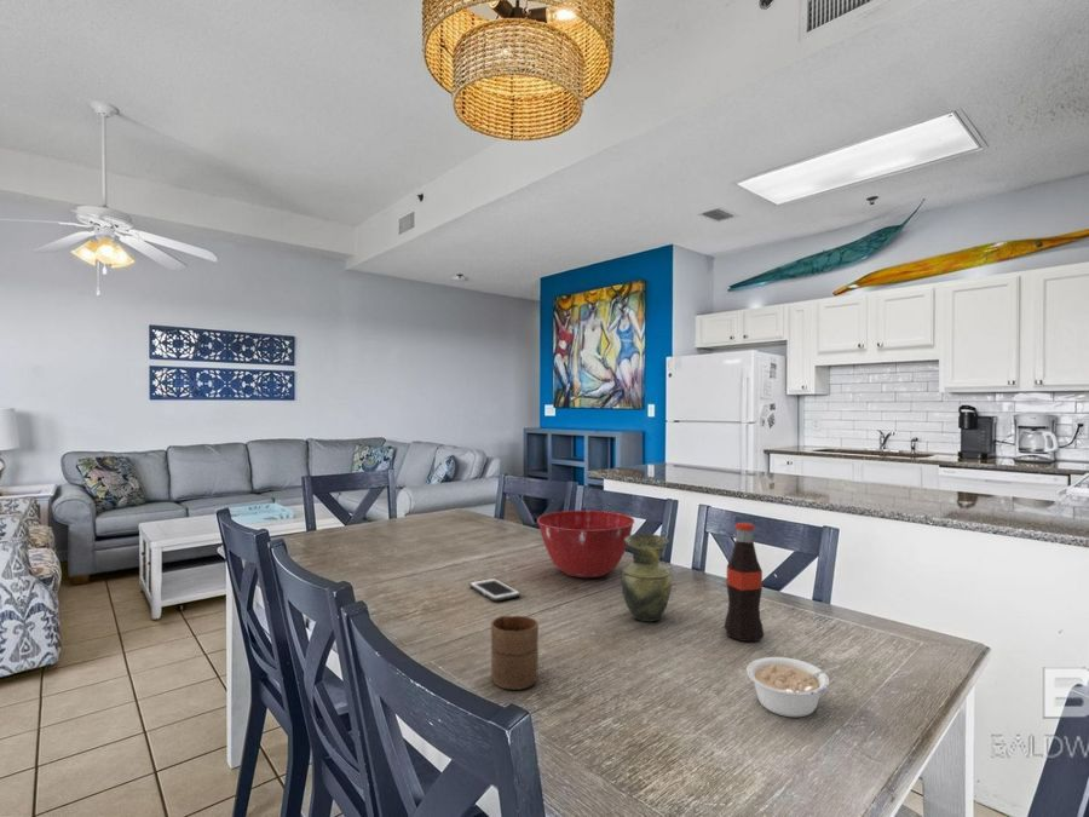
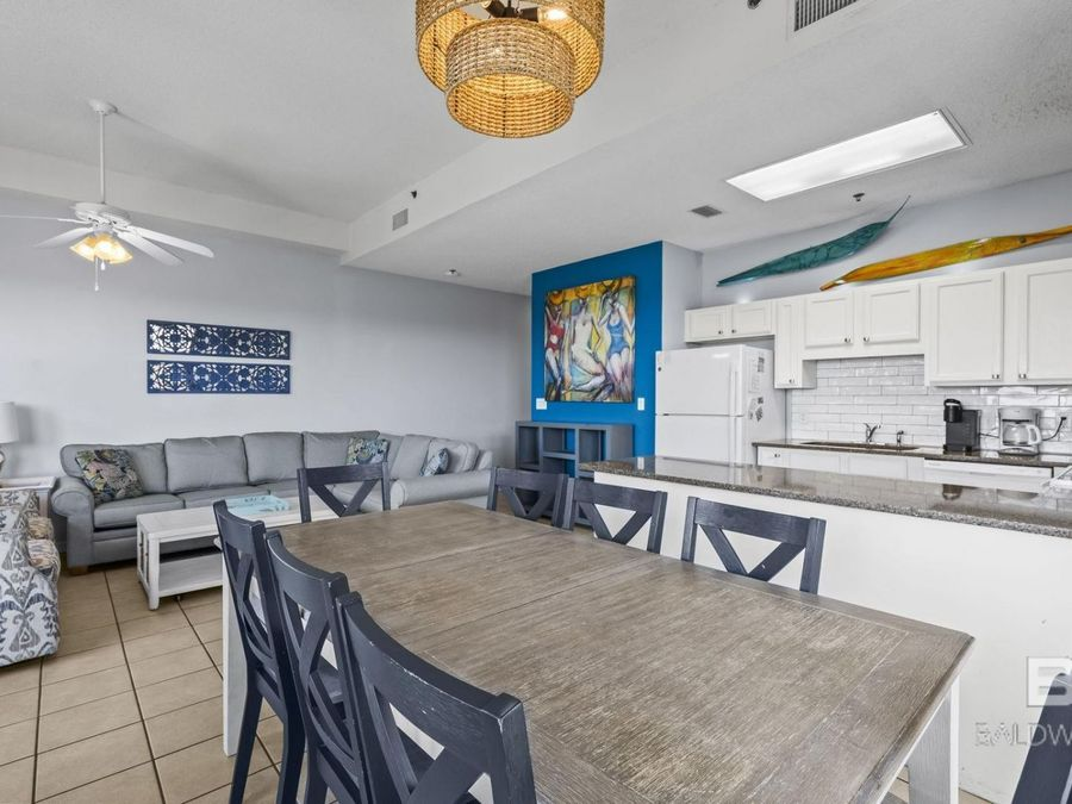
- cell phone [468,577,522,603]
- legume [745,656,841,718]
- mixing bowl [536,510,635,579]
- bottle [722,522,765,643]
- cup [490,615,540,691]
- vase [620,533,673,622]
